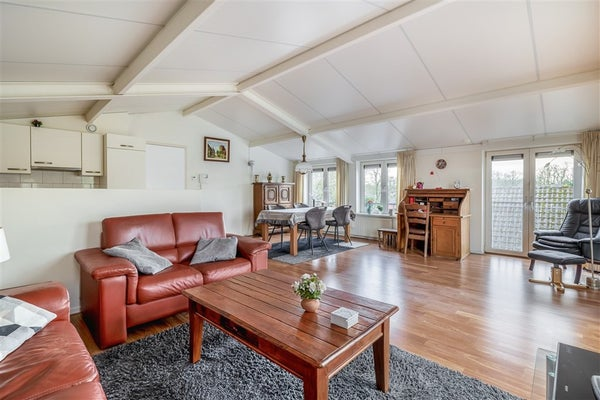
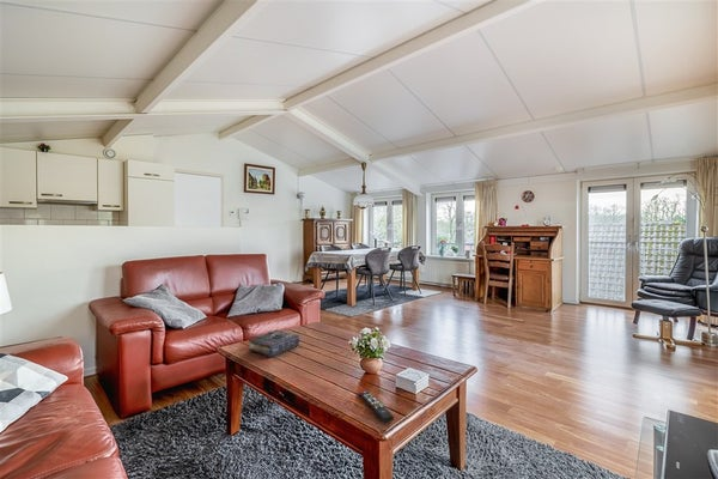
+ book [248,329,300,358]
+ remote control [358,389,395,424]
